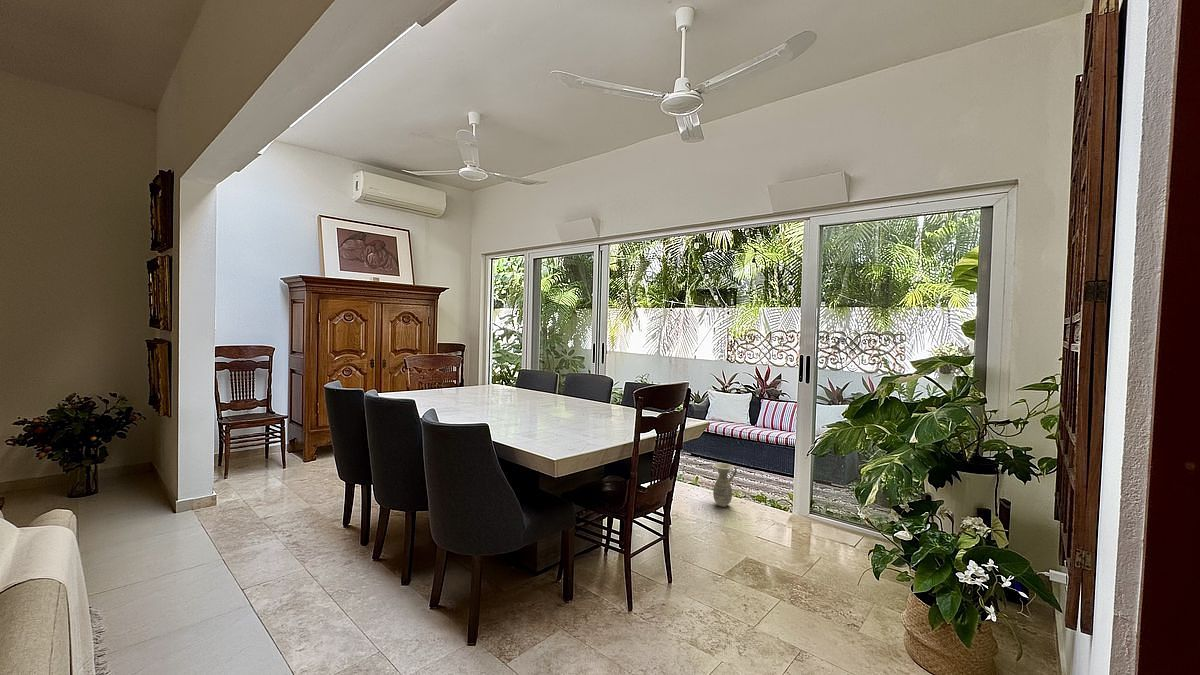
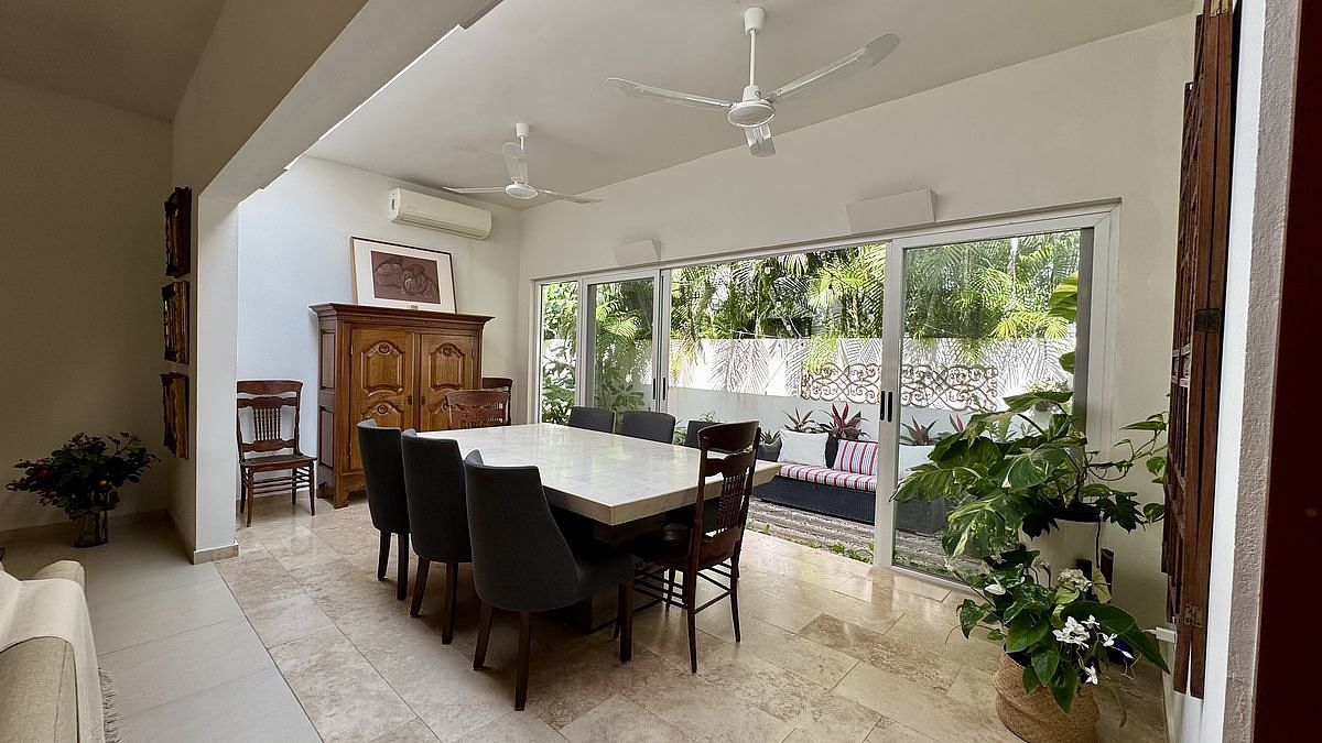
- ceramic jug [712,462,738,508]
